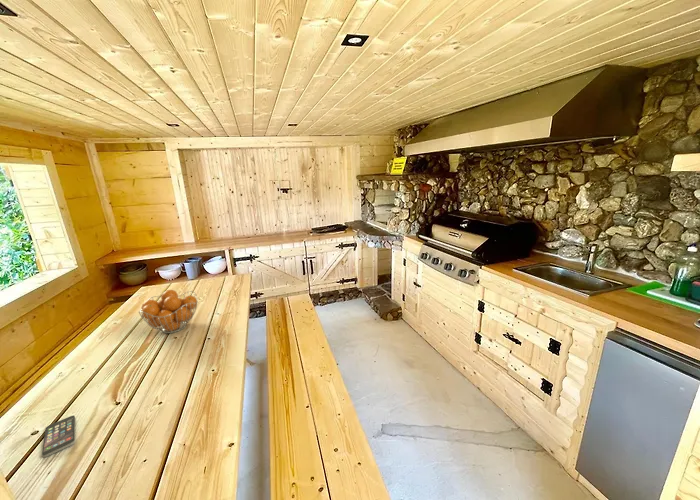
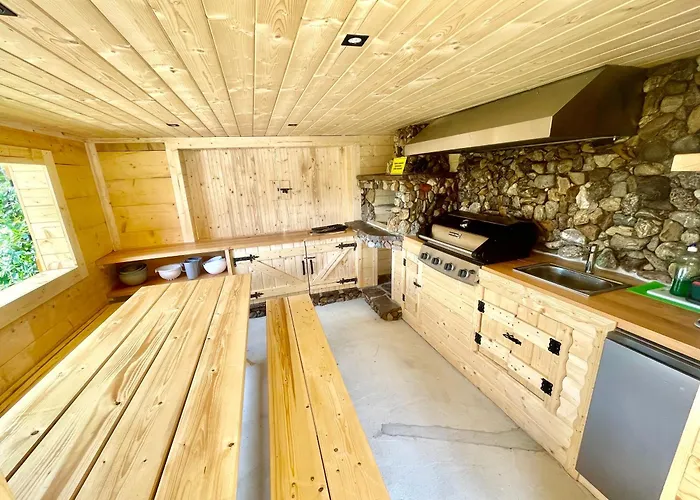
- smartphone [41,414,76,458]
- fruit basket [138,289,199,334]
